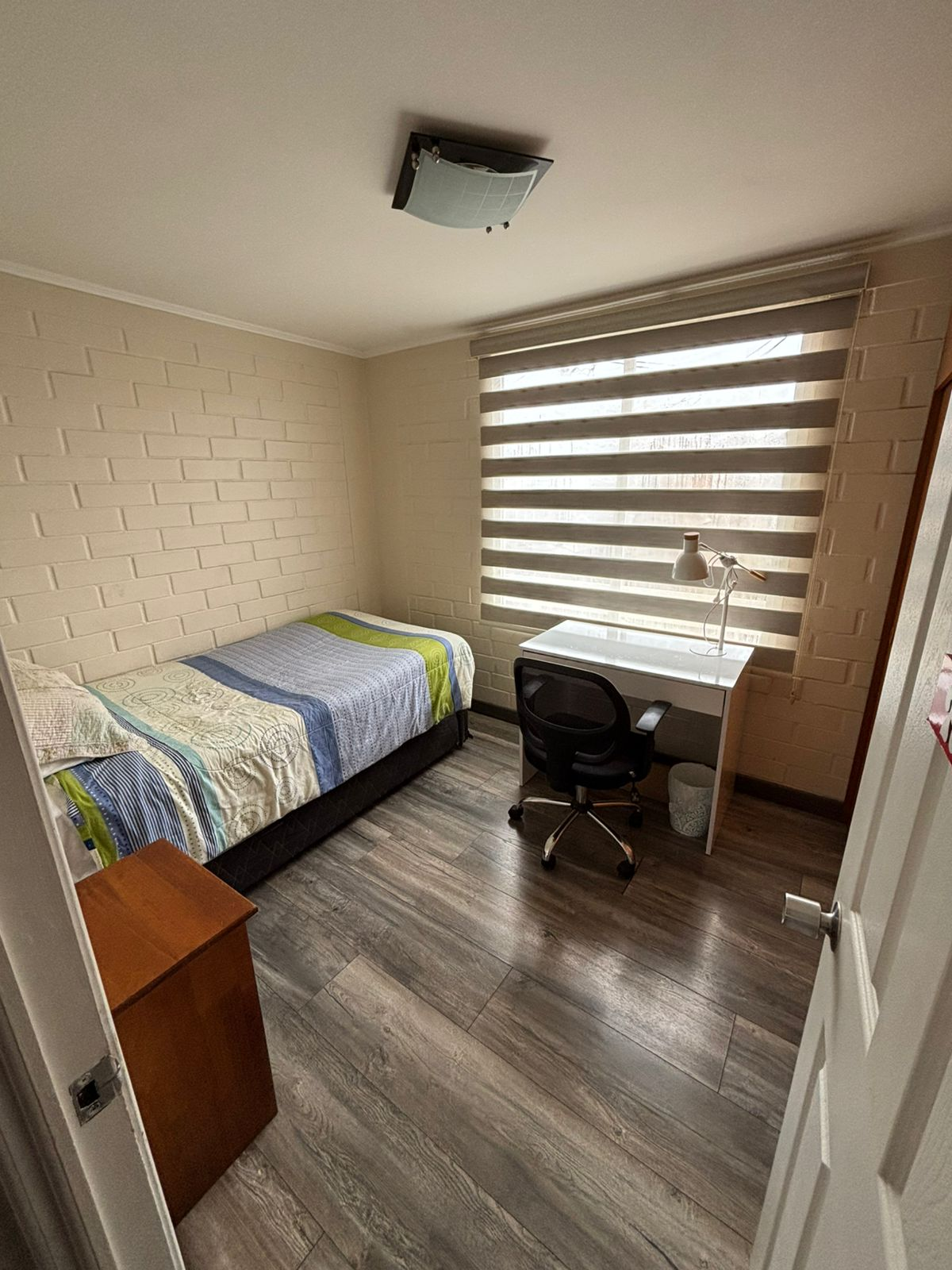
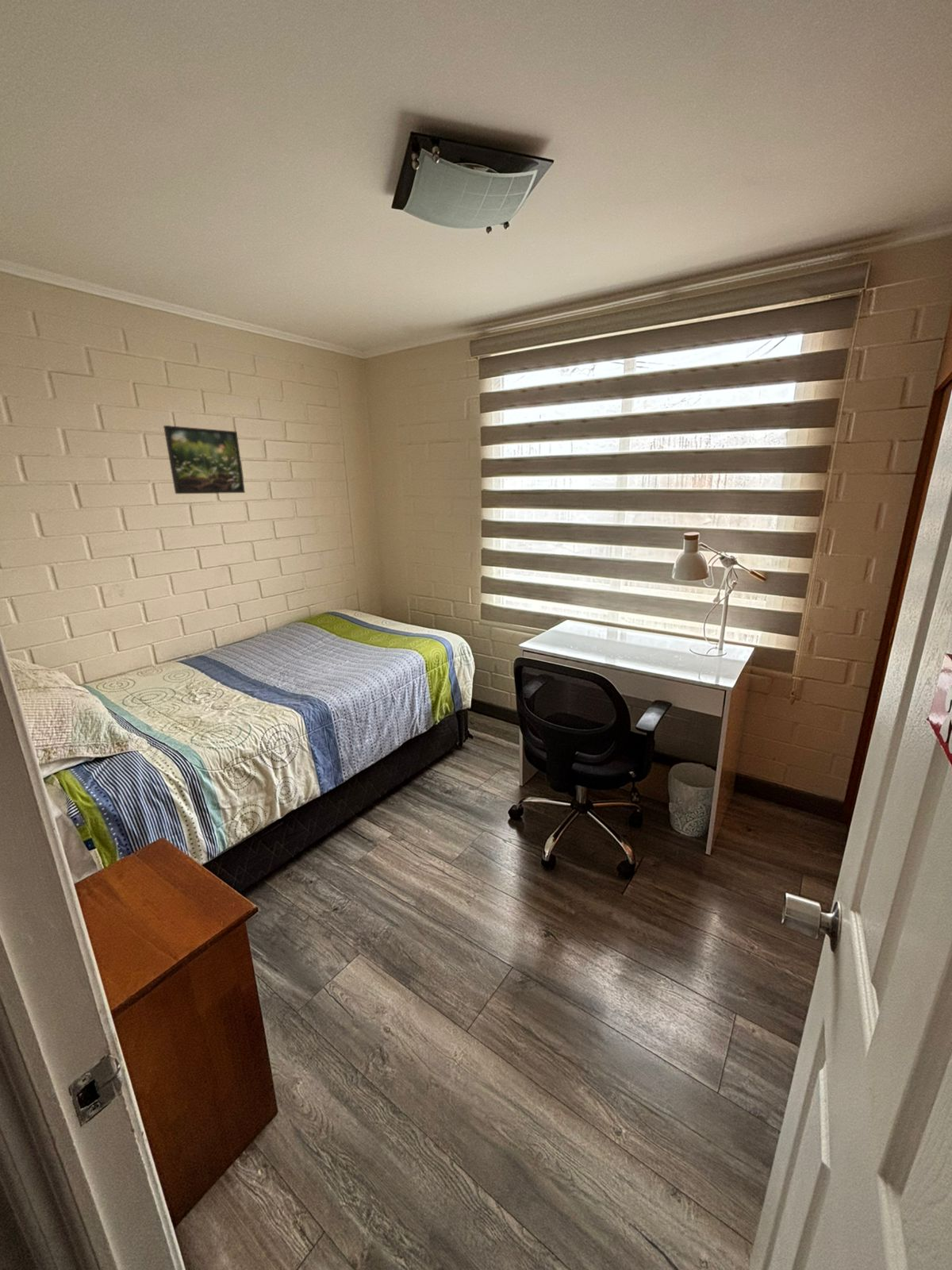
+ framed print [163,425,246,495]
